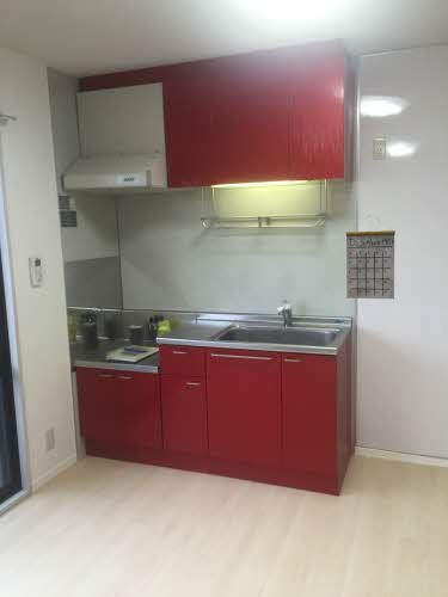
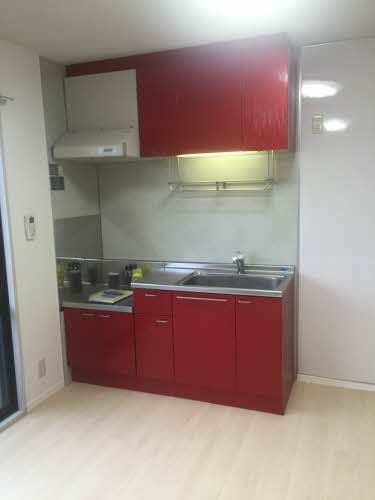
- calendar [345,215,397,300]
